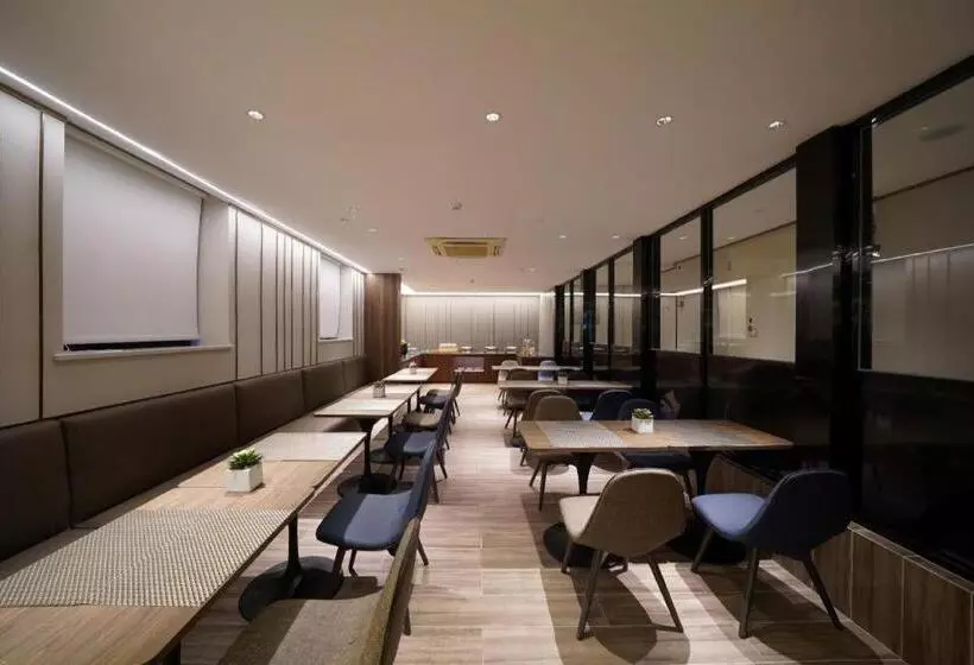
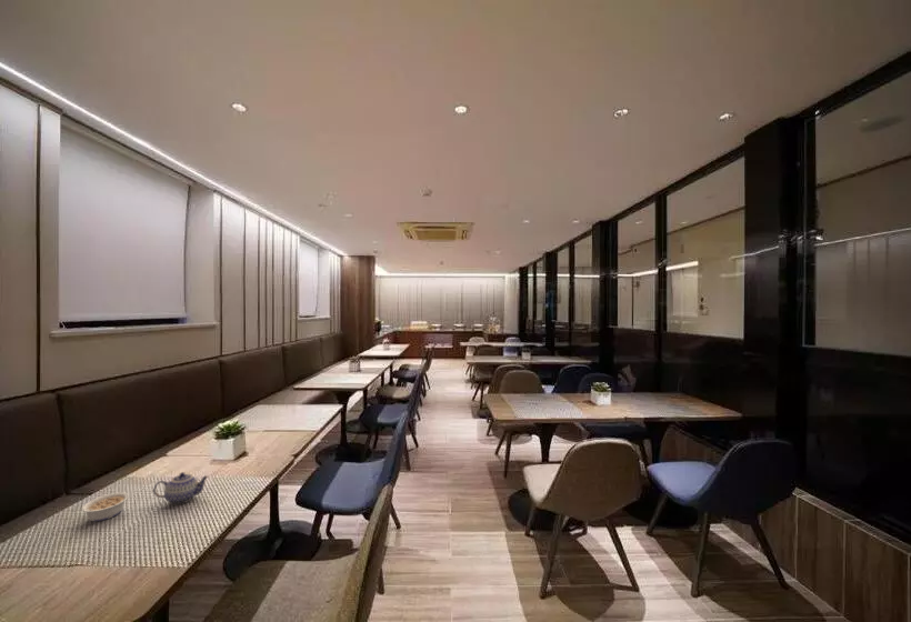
+ legume [72,491,130,522]
+ teapot [152,471,210,505]
